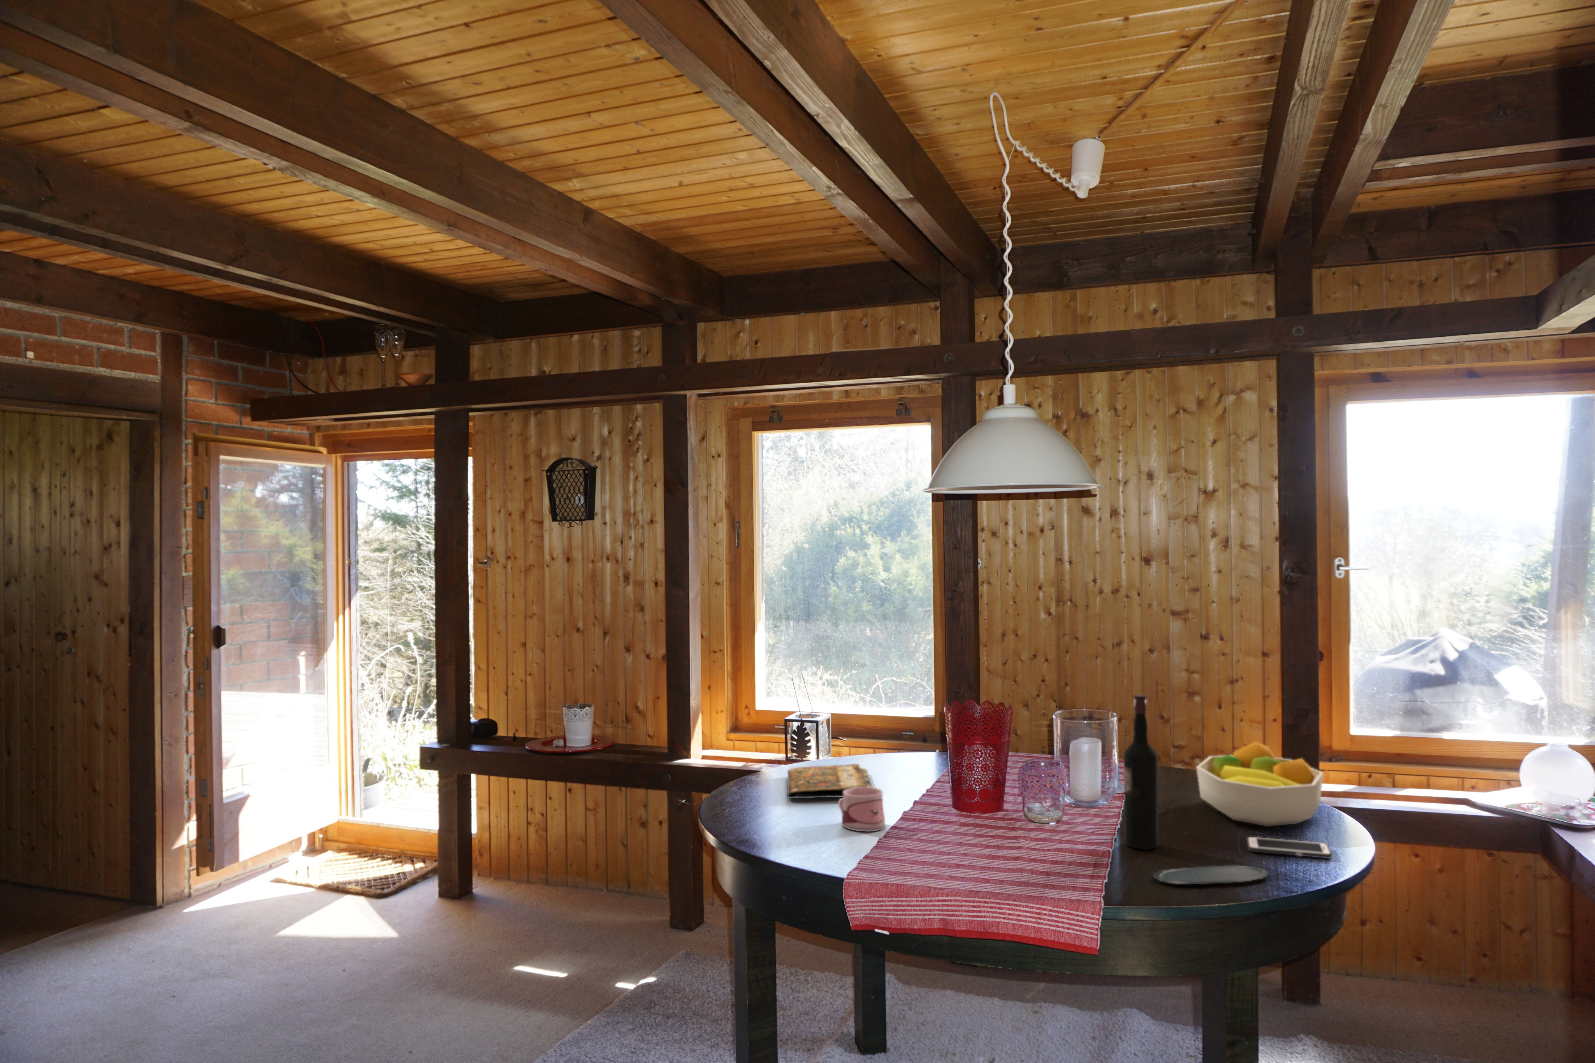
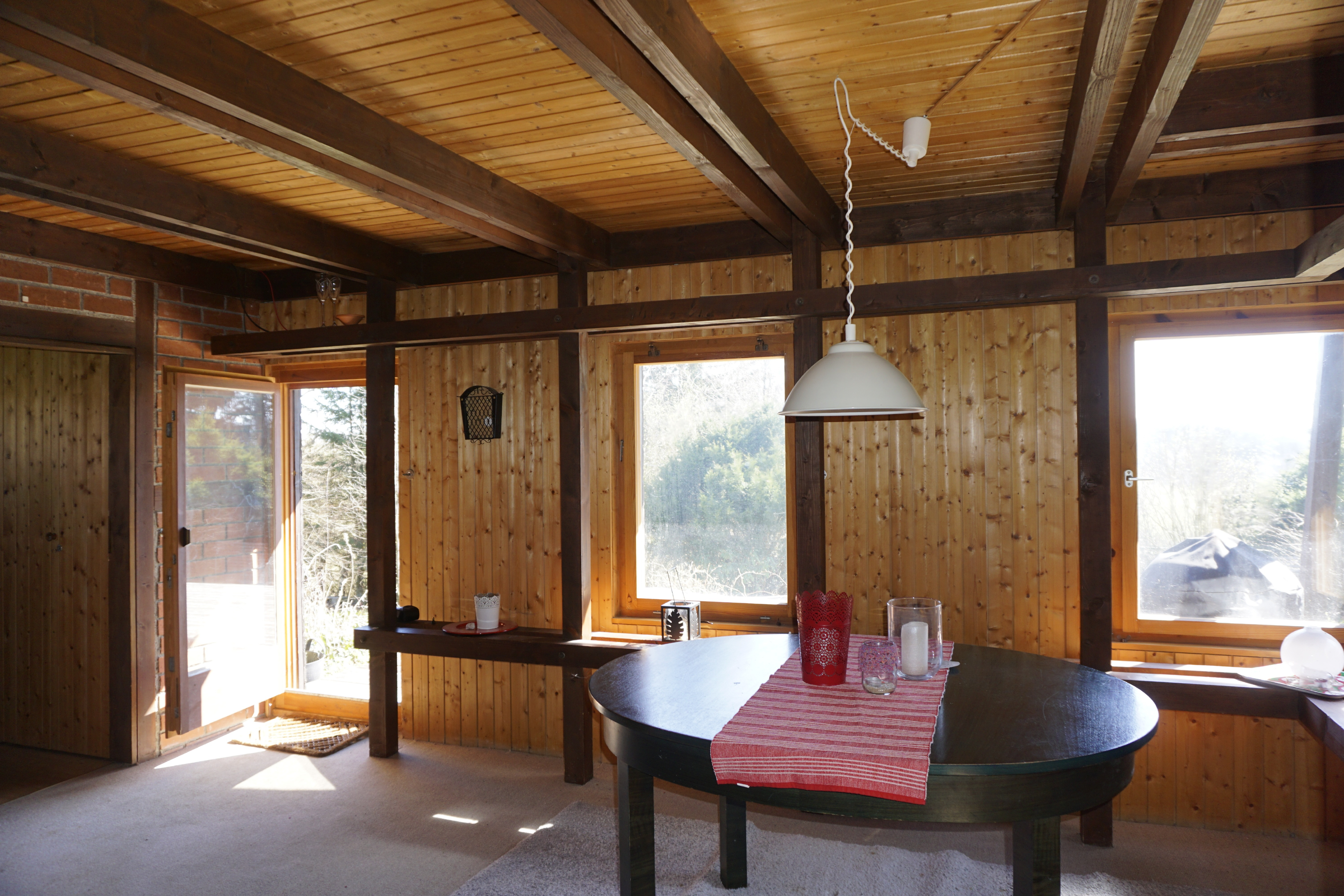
- oval tray [1154,865,1269,885]
- wine bottle [1123,694,1158,849]
- cell phone [1246,836,1333,859]
- fruit bowl [1196,740,1323,827]
- book [787,763,872,800]
- mug [838,787,885,832]
